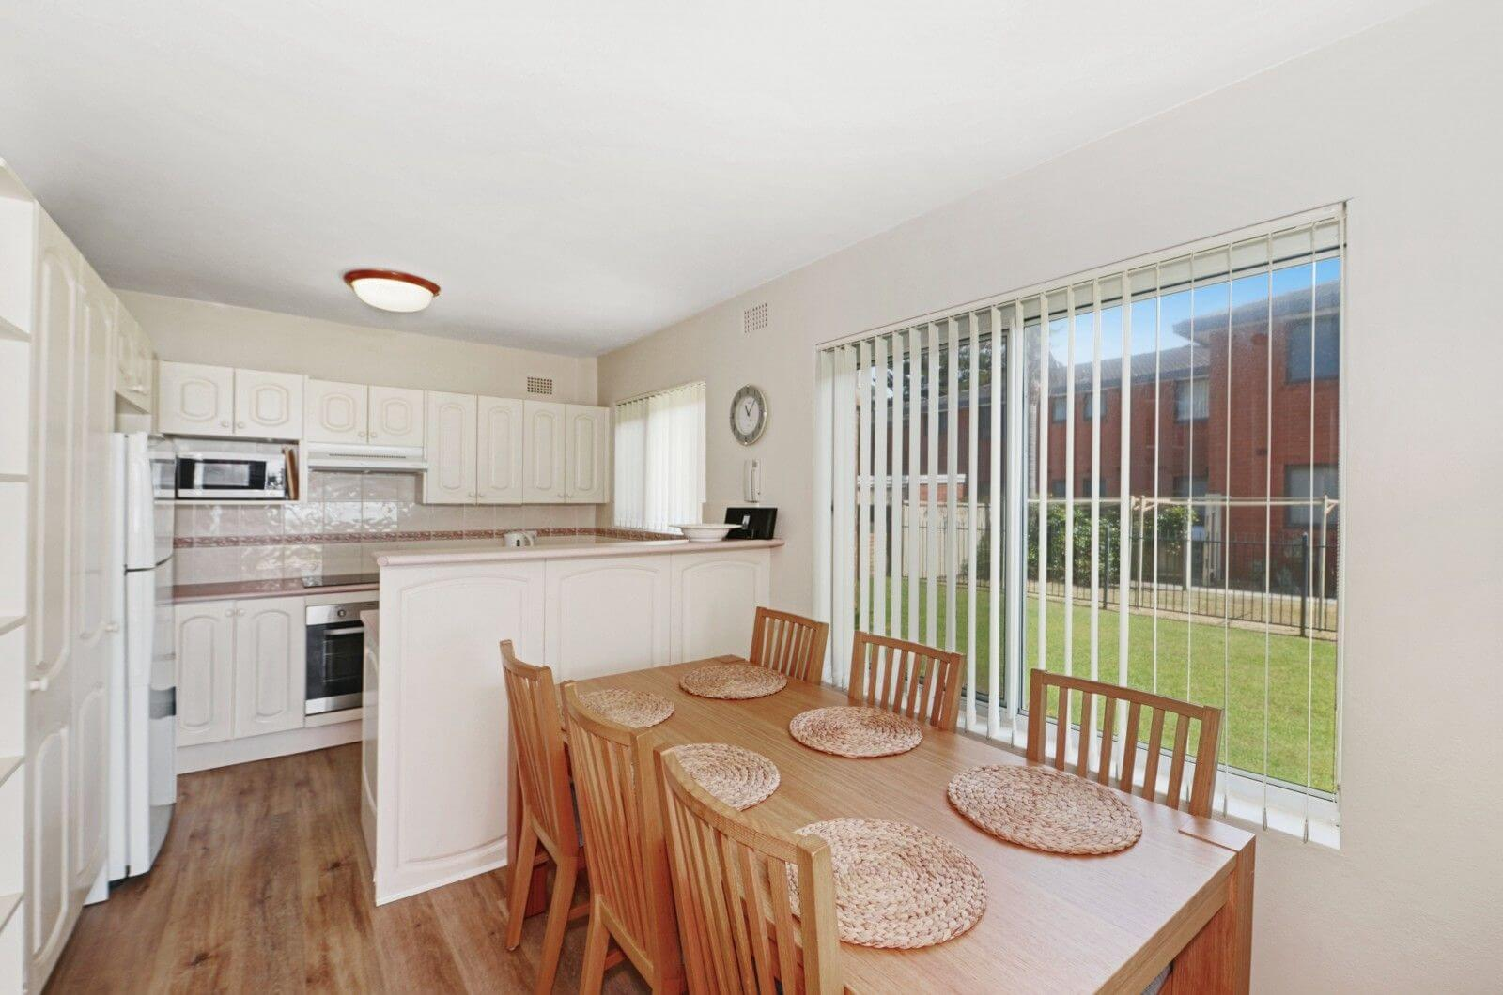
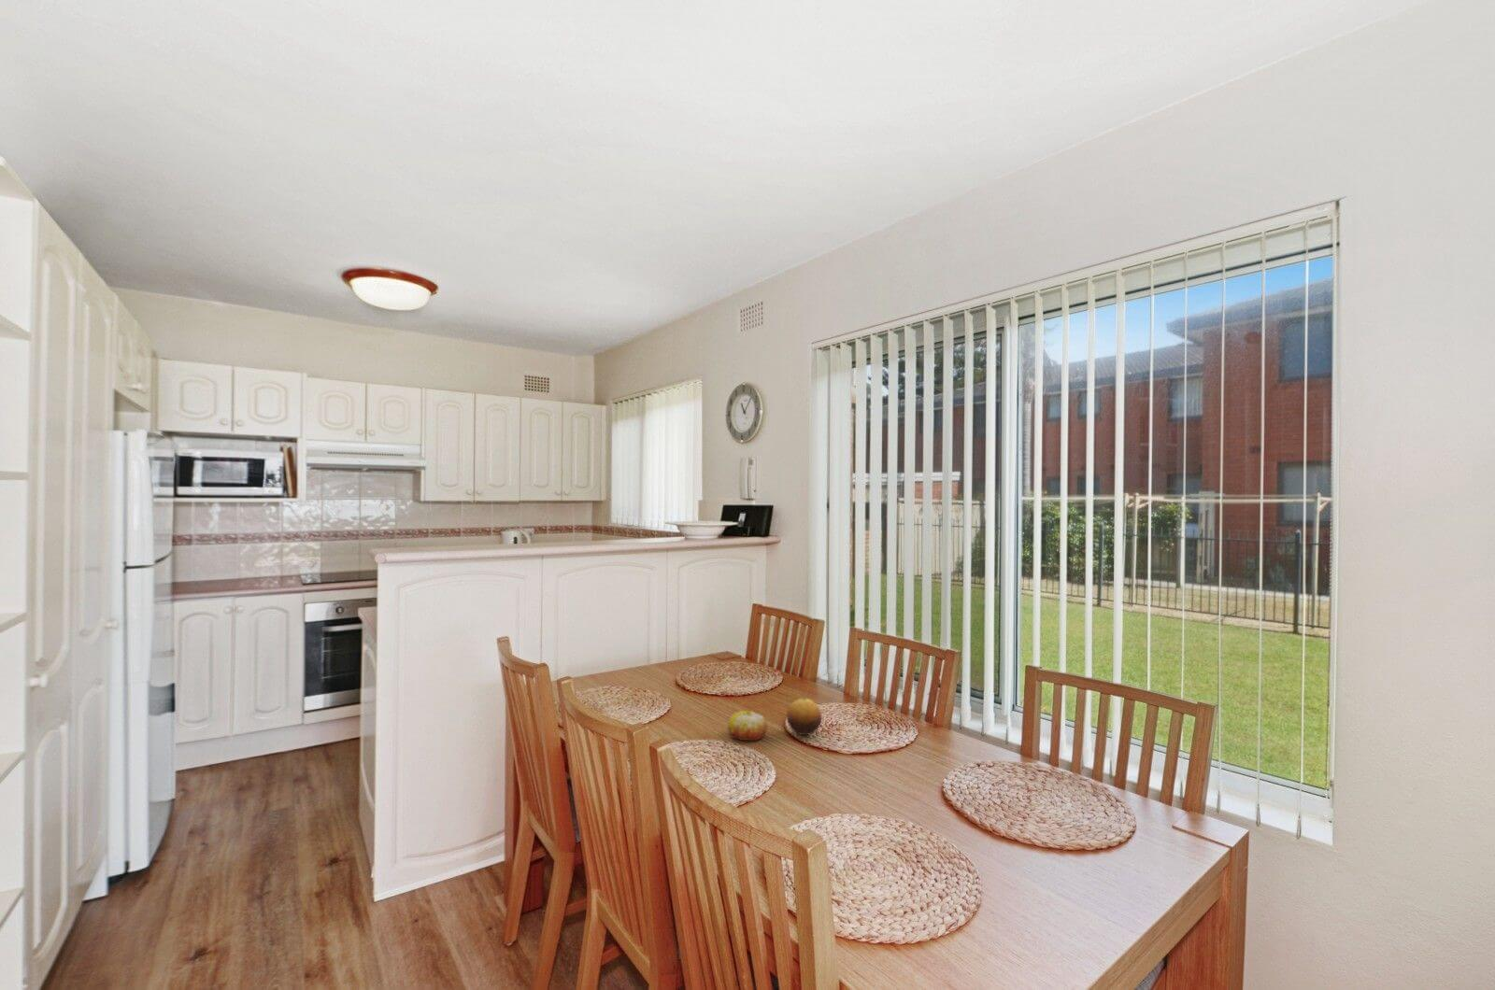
+ fruit [786,697,822,736]
+ fruit [727,709,768,741]
